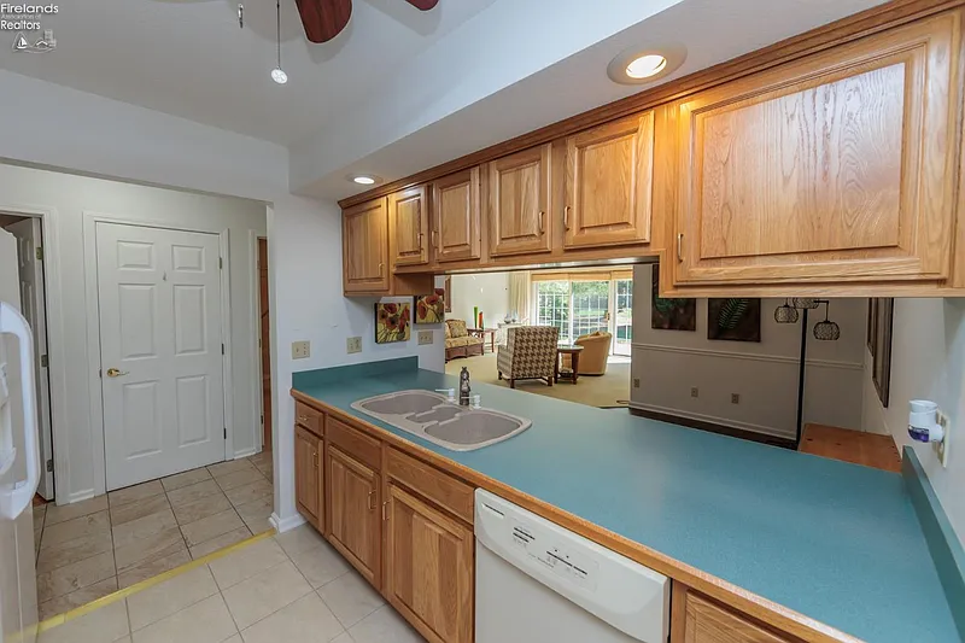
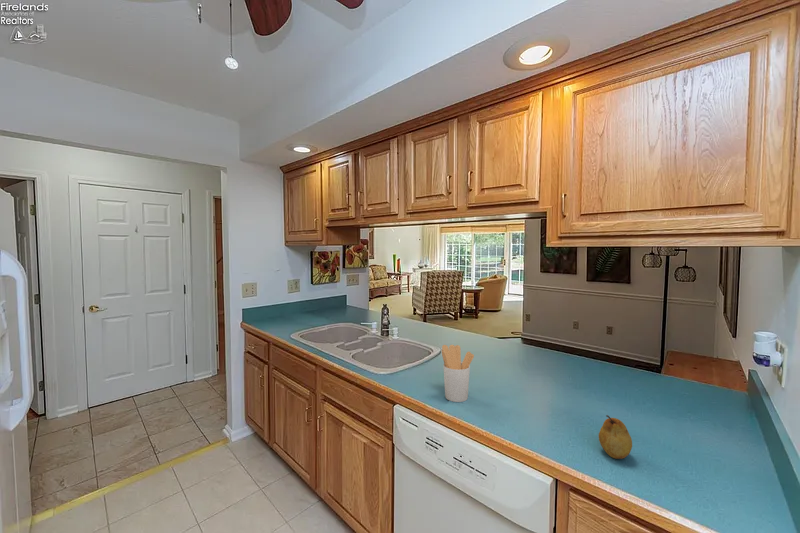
+ utensil holder [441,344,475,403]
+ fruit [598,414,633,460]
